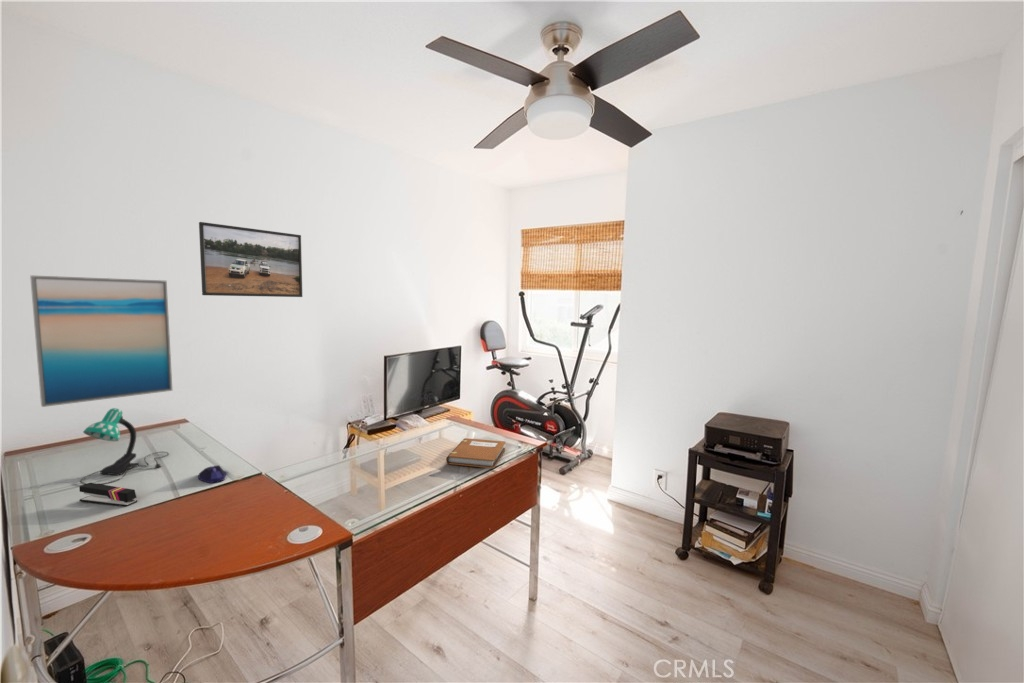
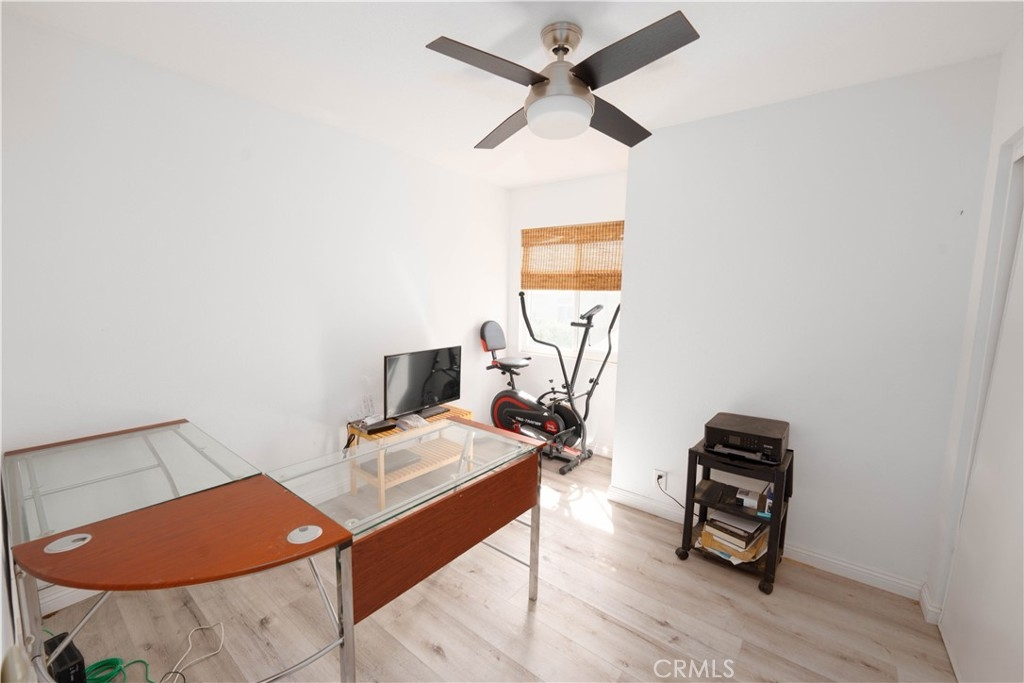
- wall art [29,274,173,408]
- desk lamp [79,407,169,485]
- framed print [198,221,304,298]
- notebook [445,437,506,469]
- stapler [78,482,138,508]
- computer mouse [197,464,228,484]
